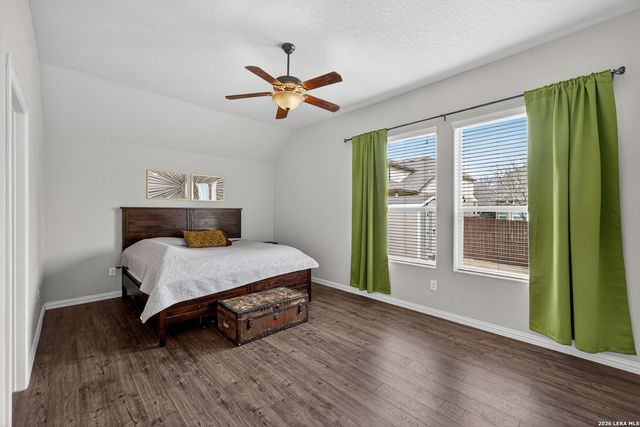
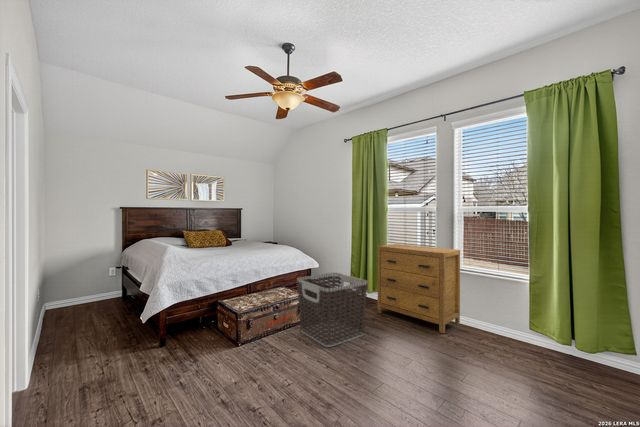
+ clothes hamper [296,271,369,348]
+ dresser [377,243,461,334]
